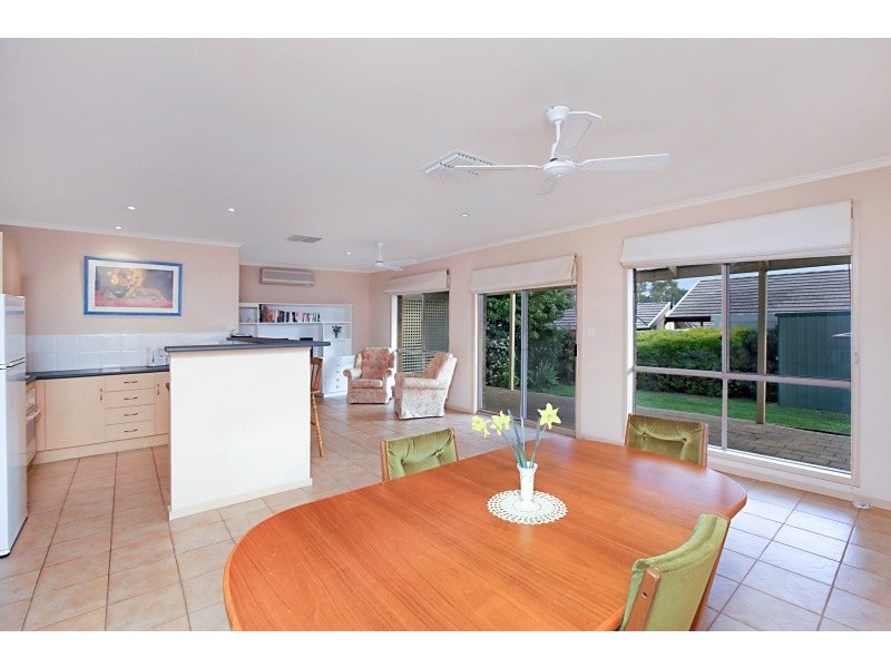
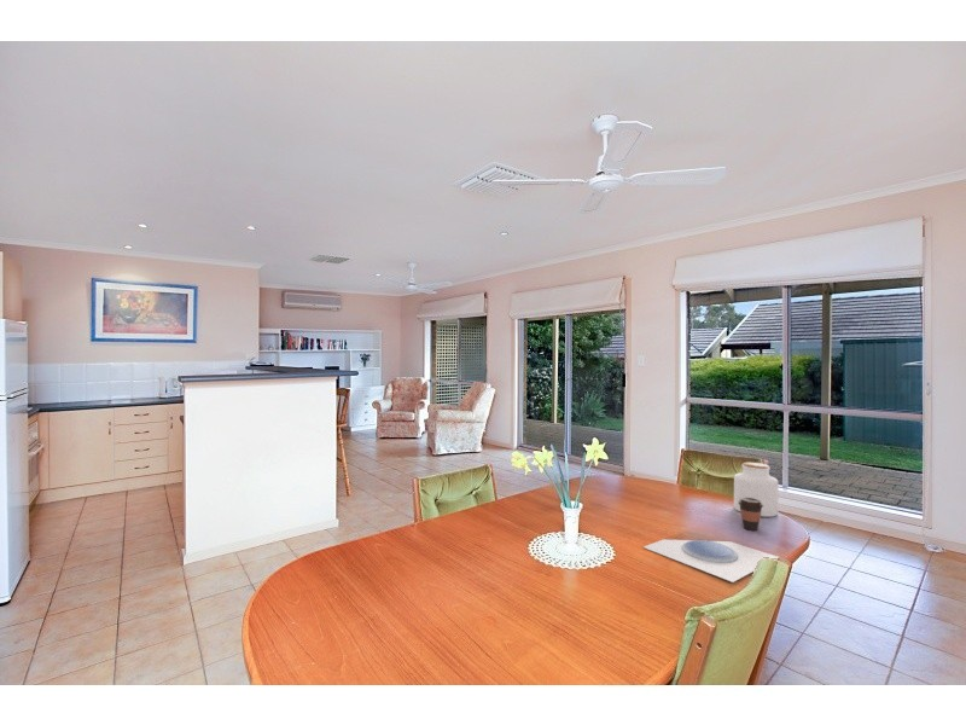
+ plate [642,539,780,584]
+ jar [733,462,780,518]
+ coffee cup [738,498,763,532]
